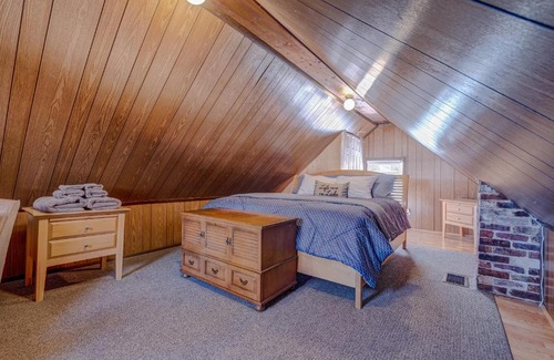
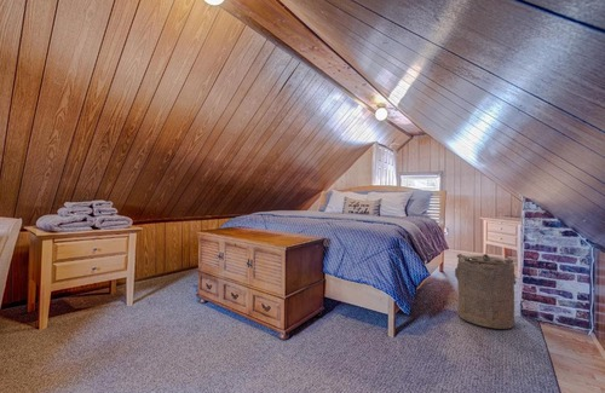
+ laundry hamper [454,253,518,330]
